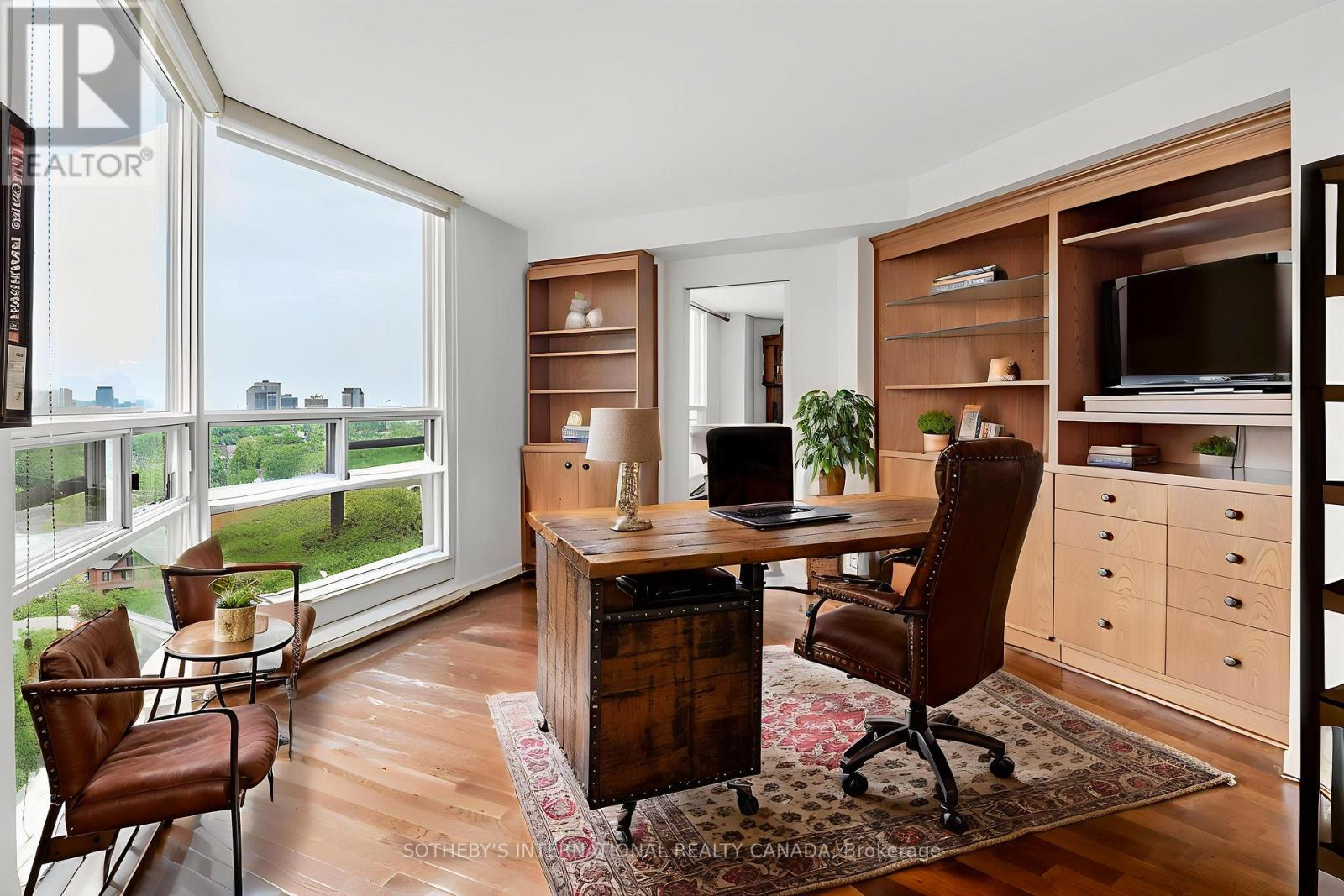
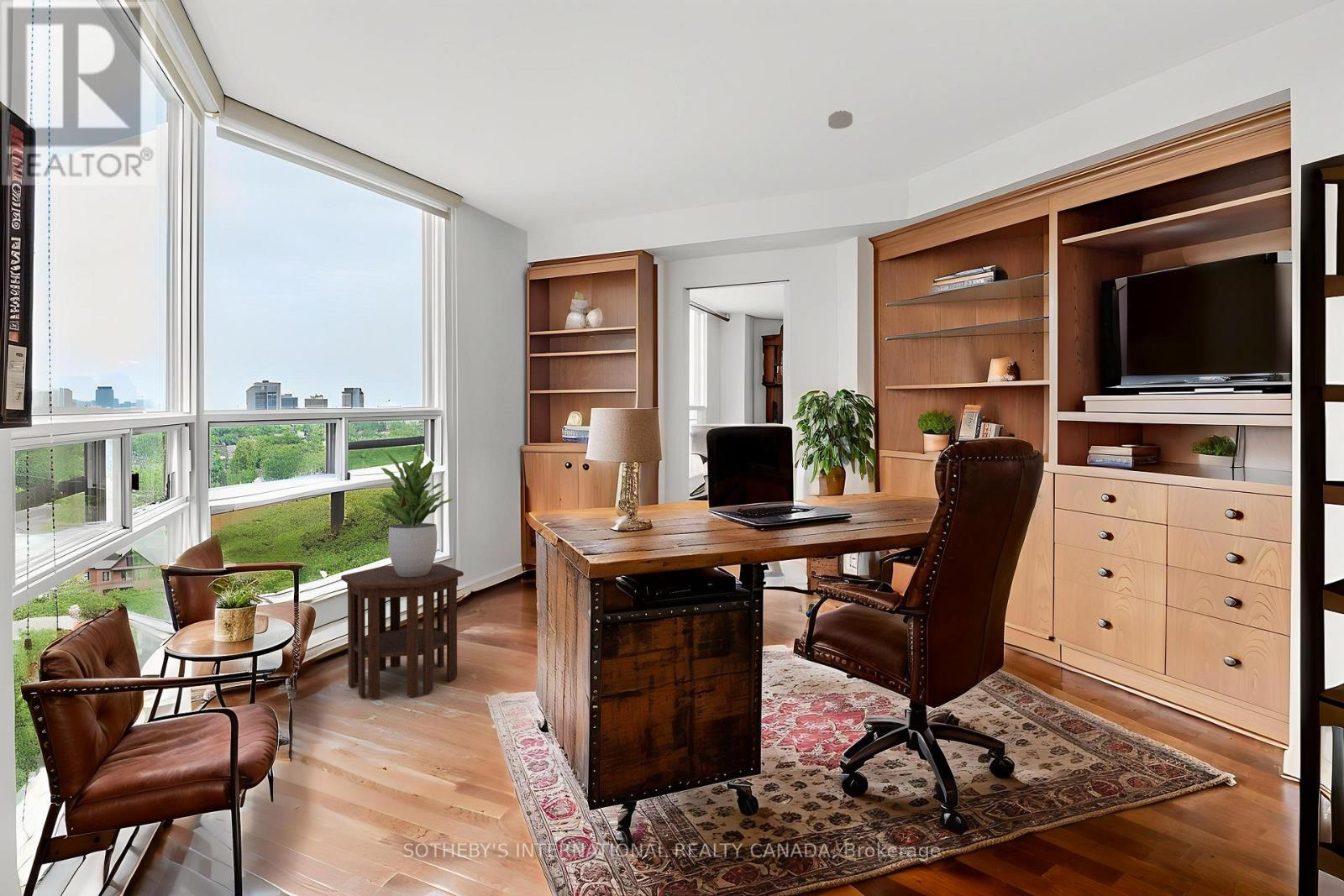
+ potted plant [366,448,454,577]
+ side table [340,563,465,700]
+ smoke detector [827,109,853,129]
